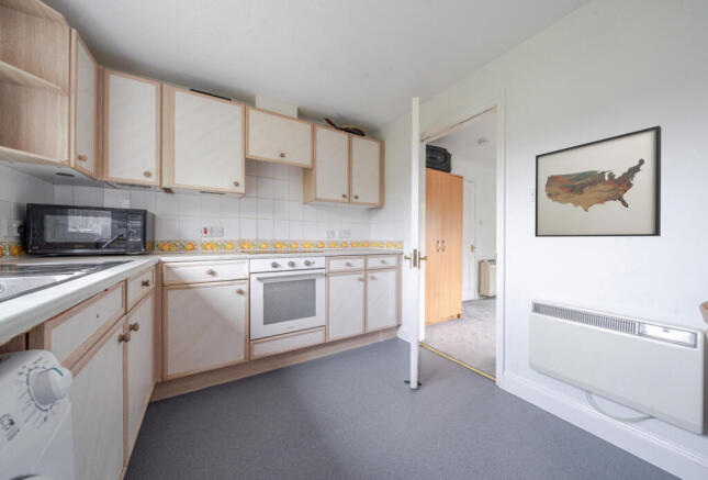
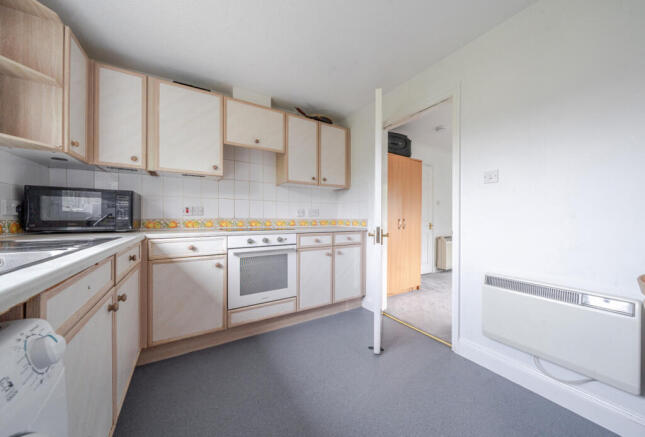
- wall art [533,124,662,238]
